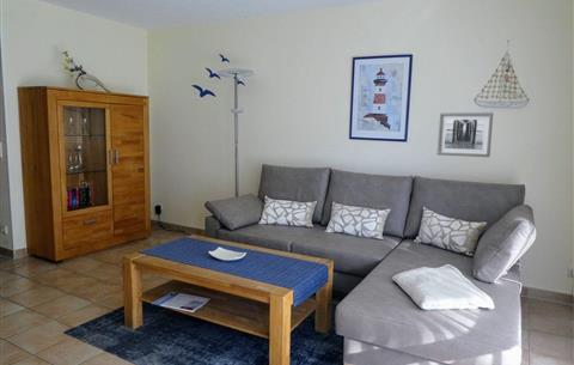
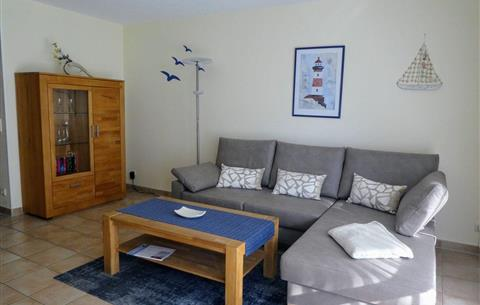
- wall art [435,111,494,158]
